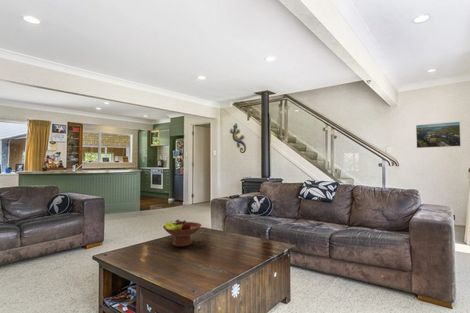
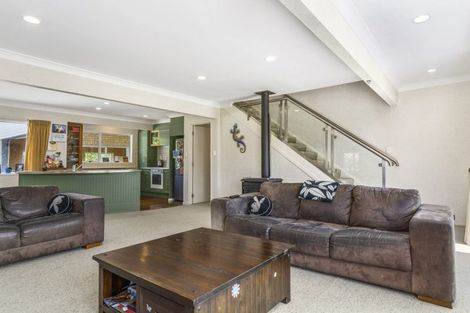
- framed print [415,121,462,149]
- fruit bowl [162,219,202,247]
